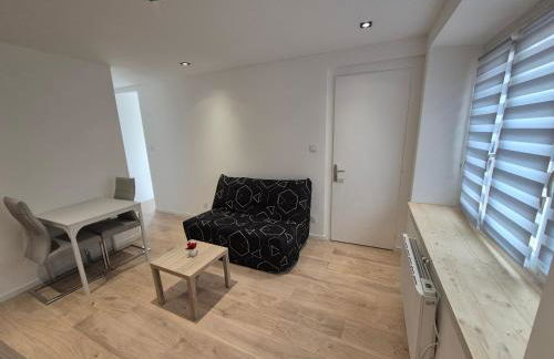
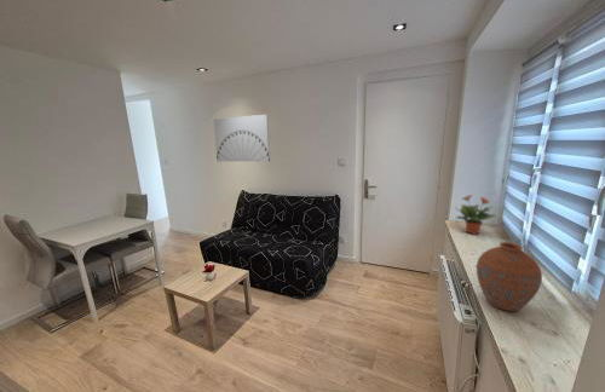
+ vase [476,241,543,312]
+ potted plant [454,194,497,236]
+ wall art [212,114,271,162]
